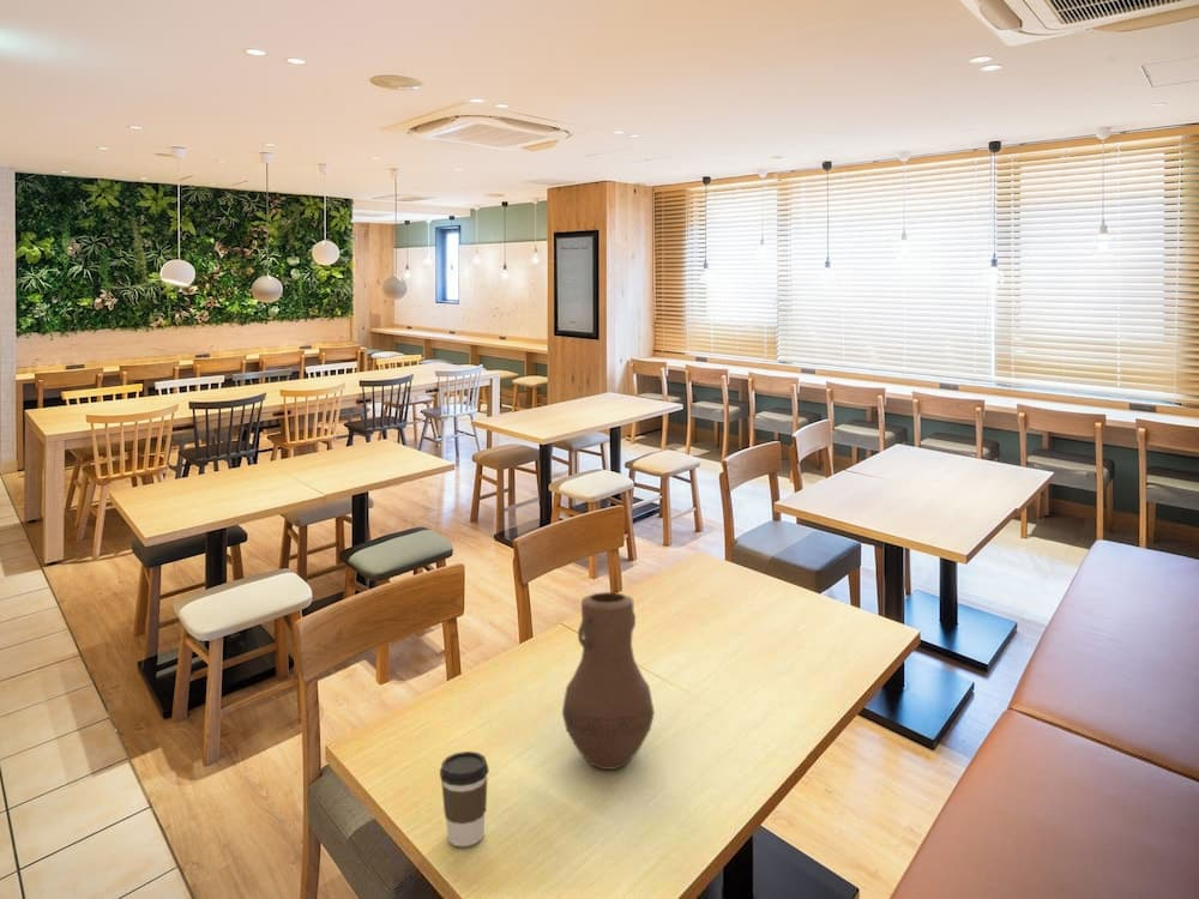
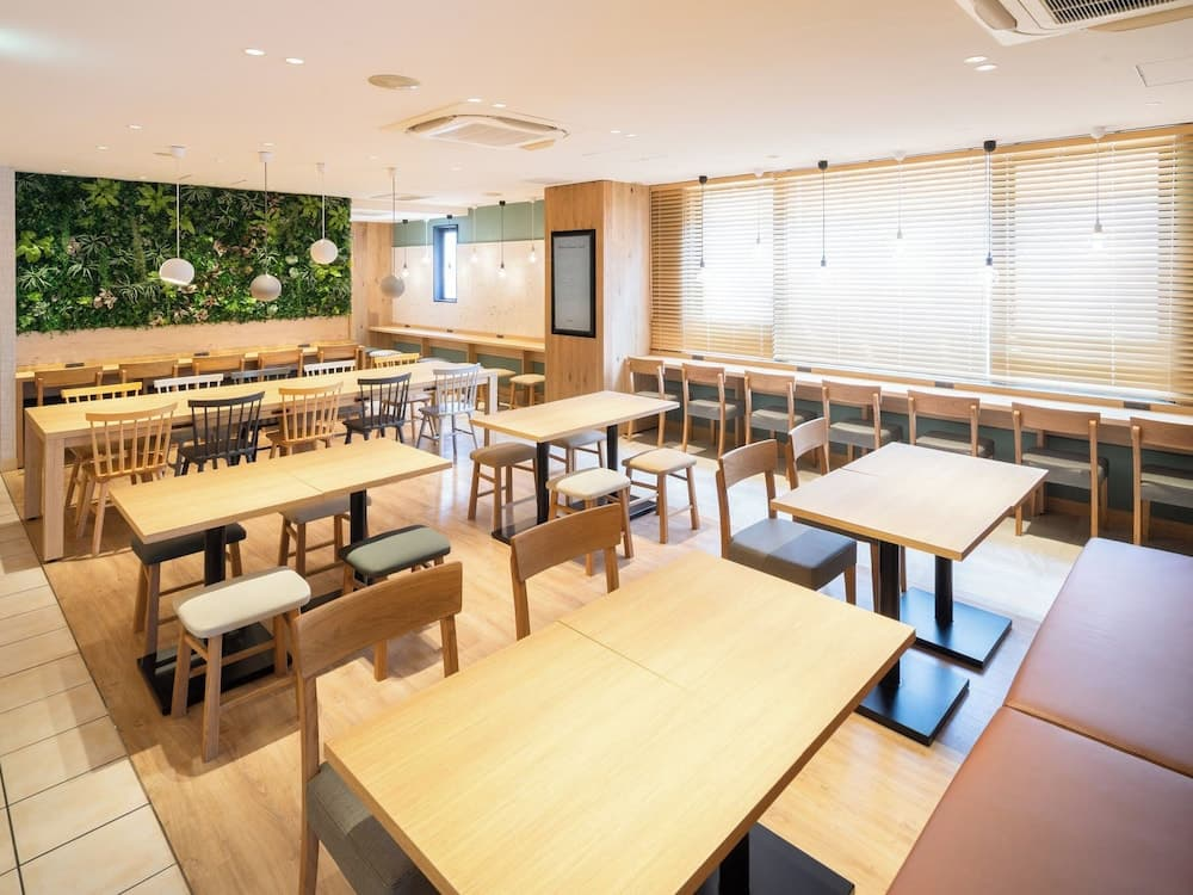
- vase [561,591,656,771]
- coffee cup [439,750,490,847]
